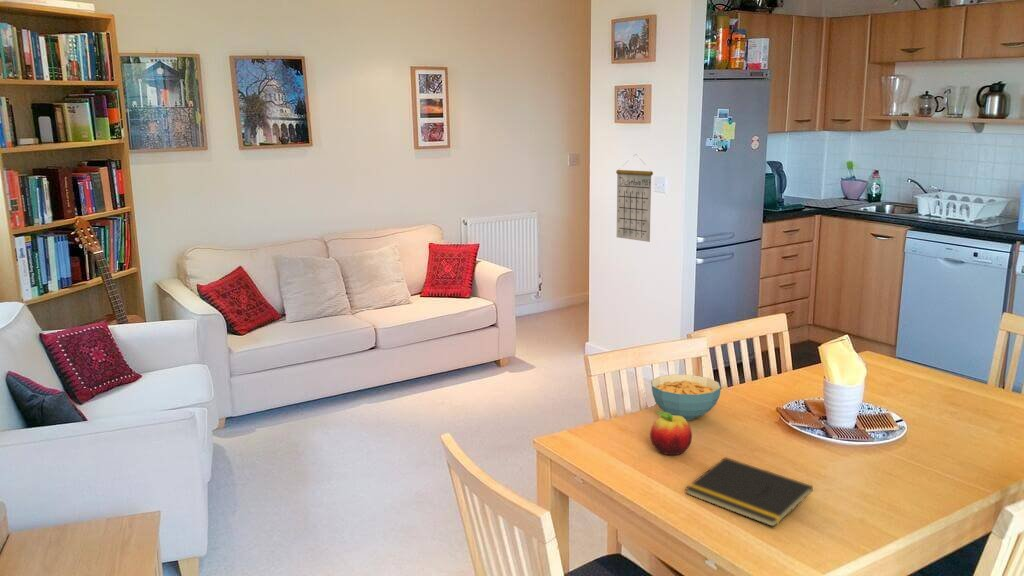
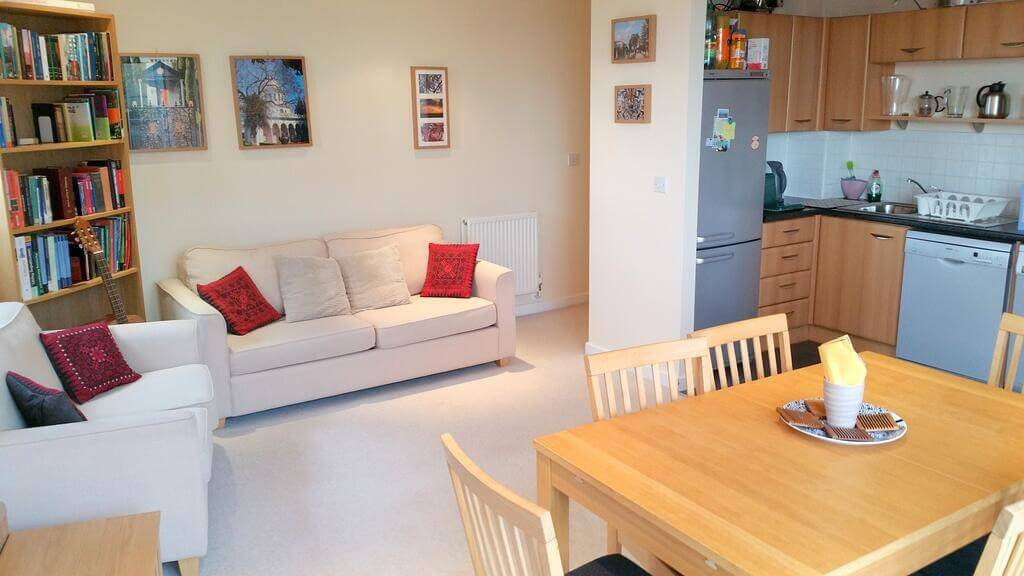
- fruit [649,410,693,456]
- cereal bowl [650,374,722,421]
- calendar [615,153,654,243]
- notepad [684,456,814,528]
